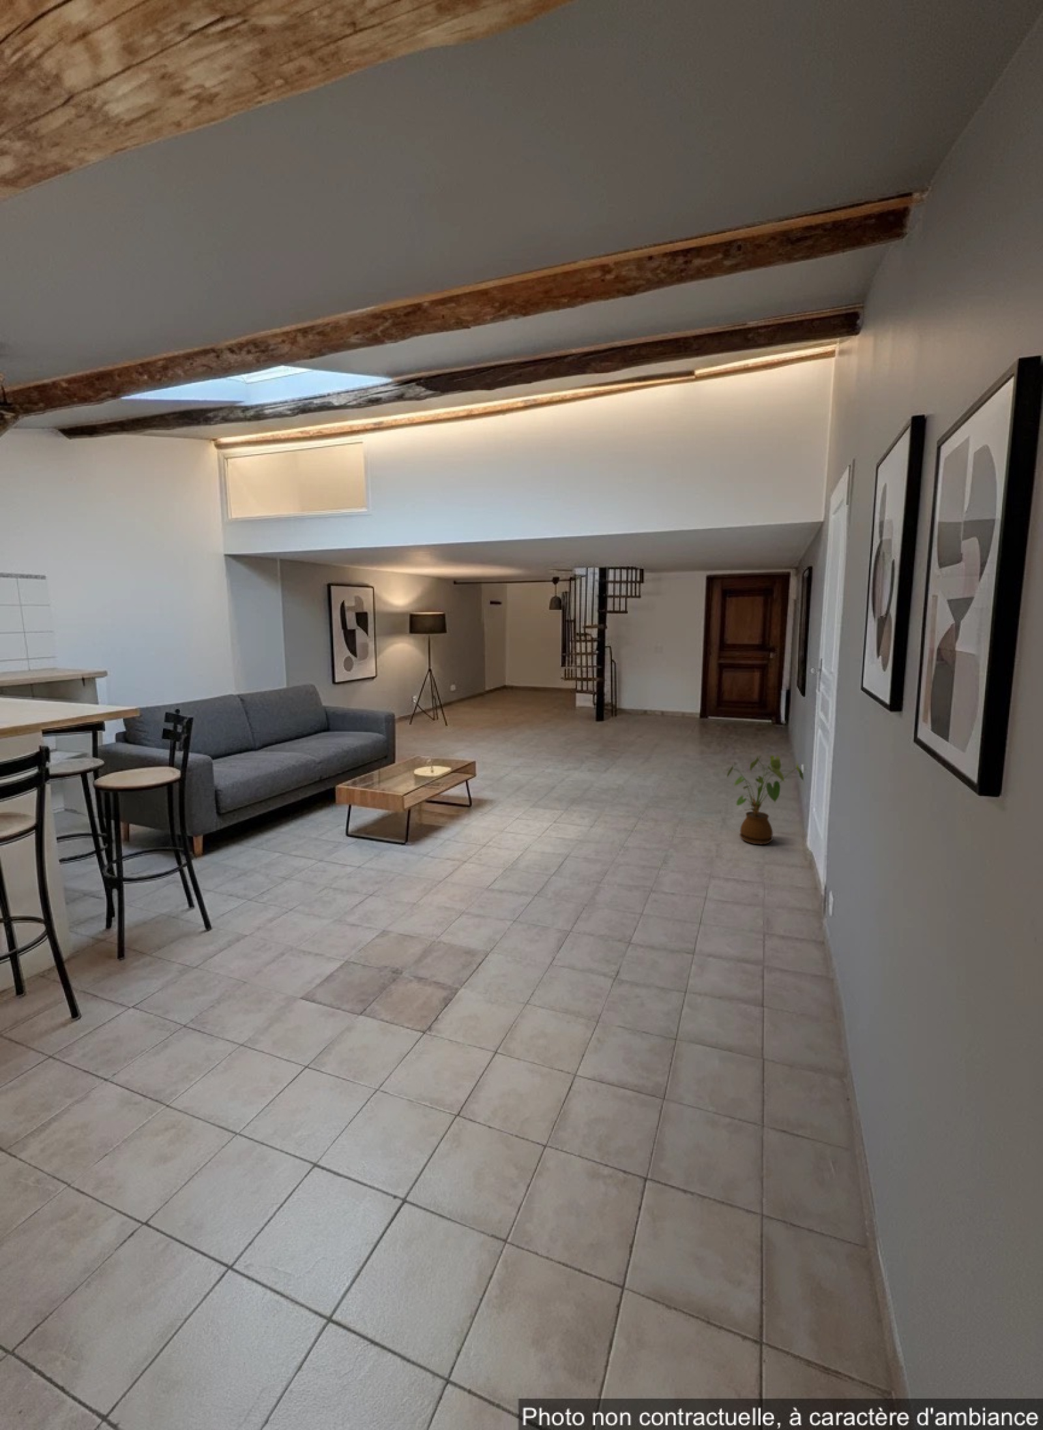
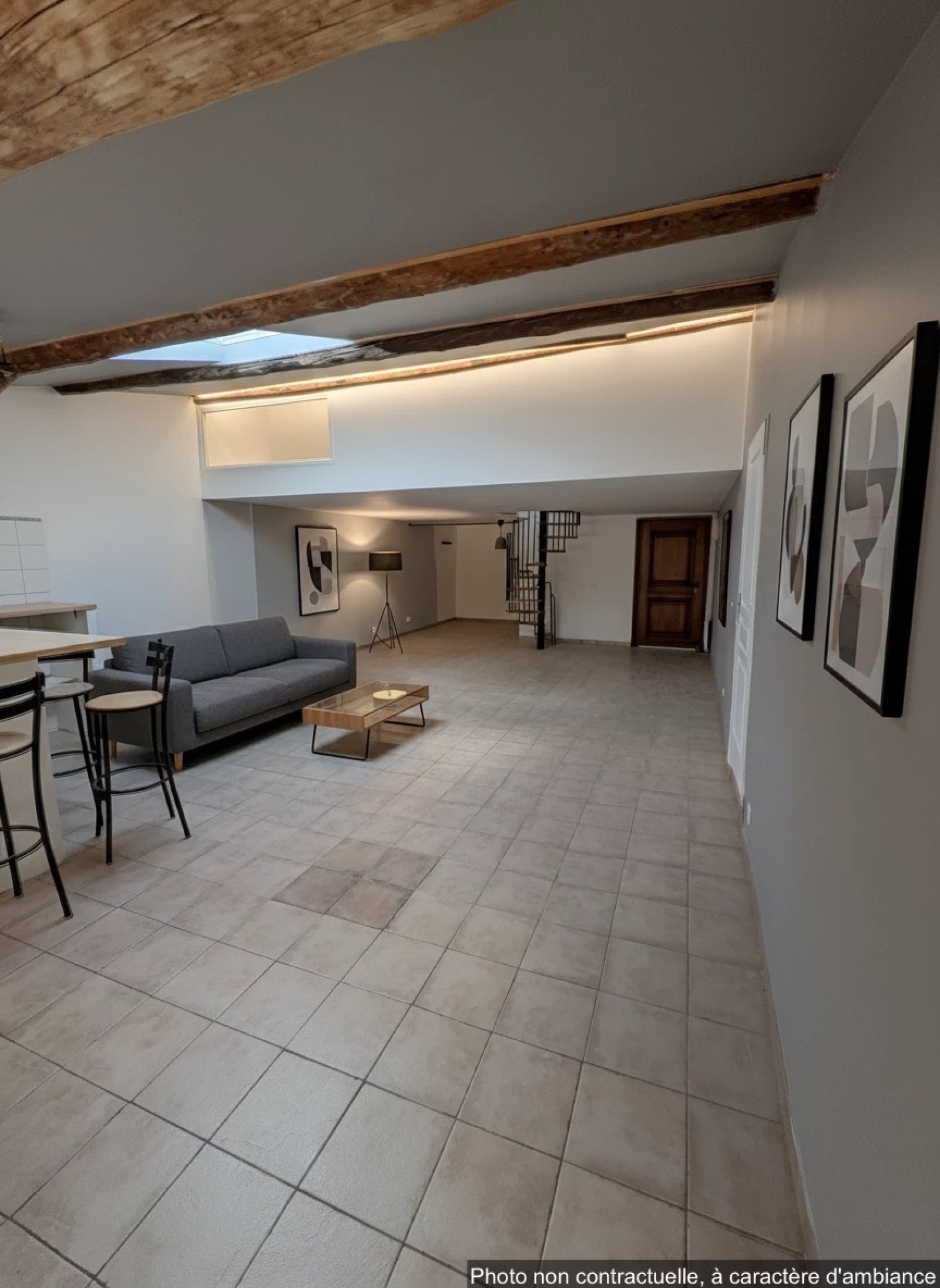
- house plant [726,755,804,845]
